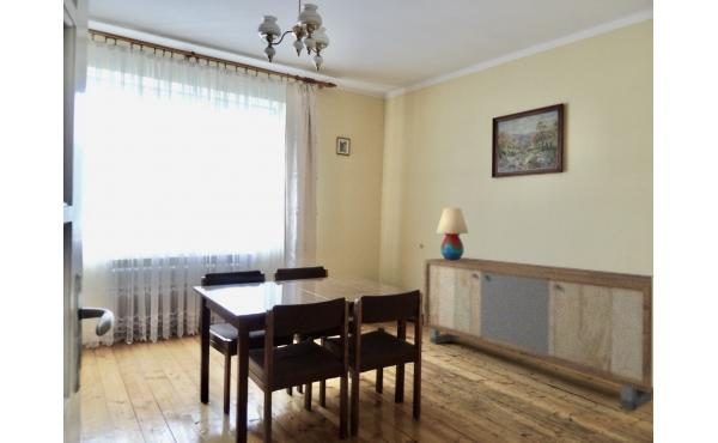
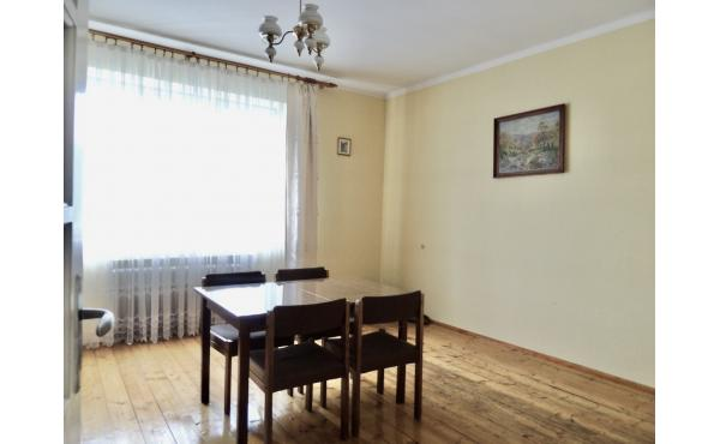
- table lamp [436,207,469,261]
- sideboard [422,256,653,413]
